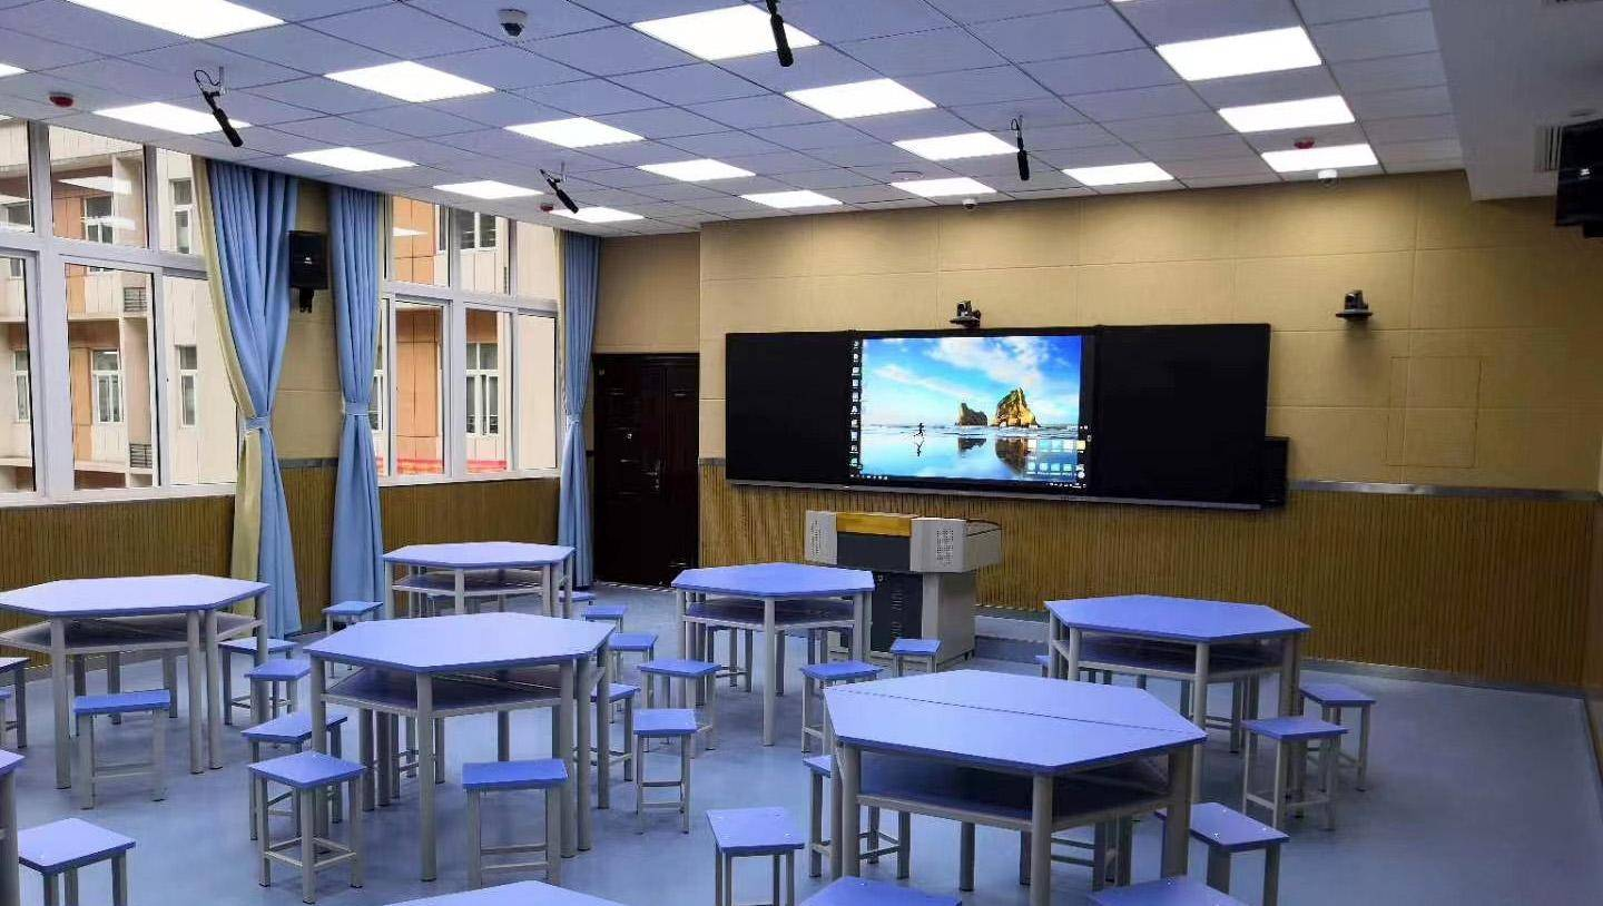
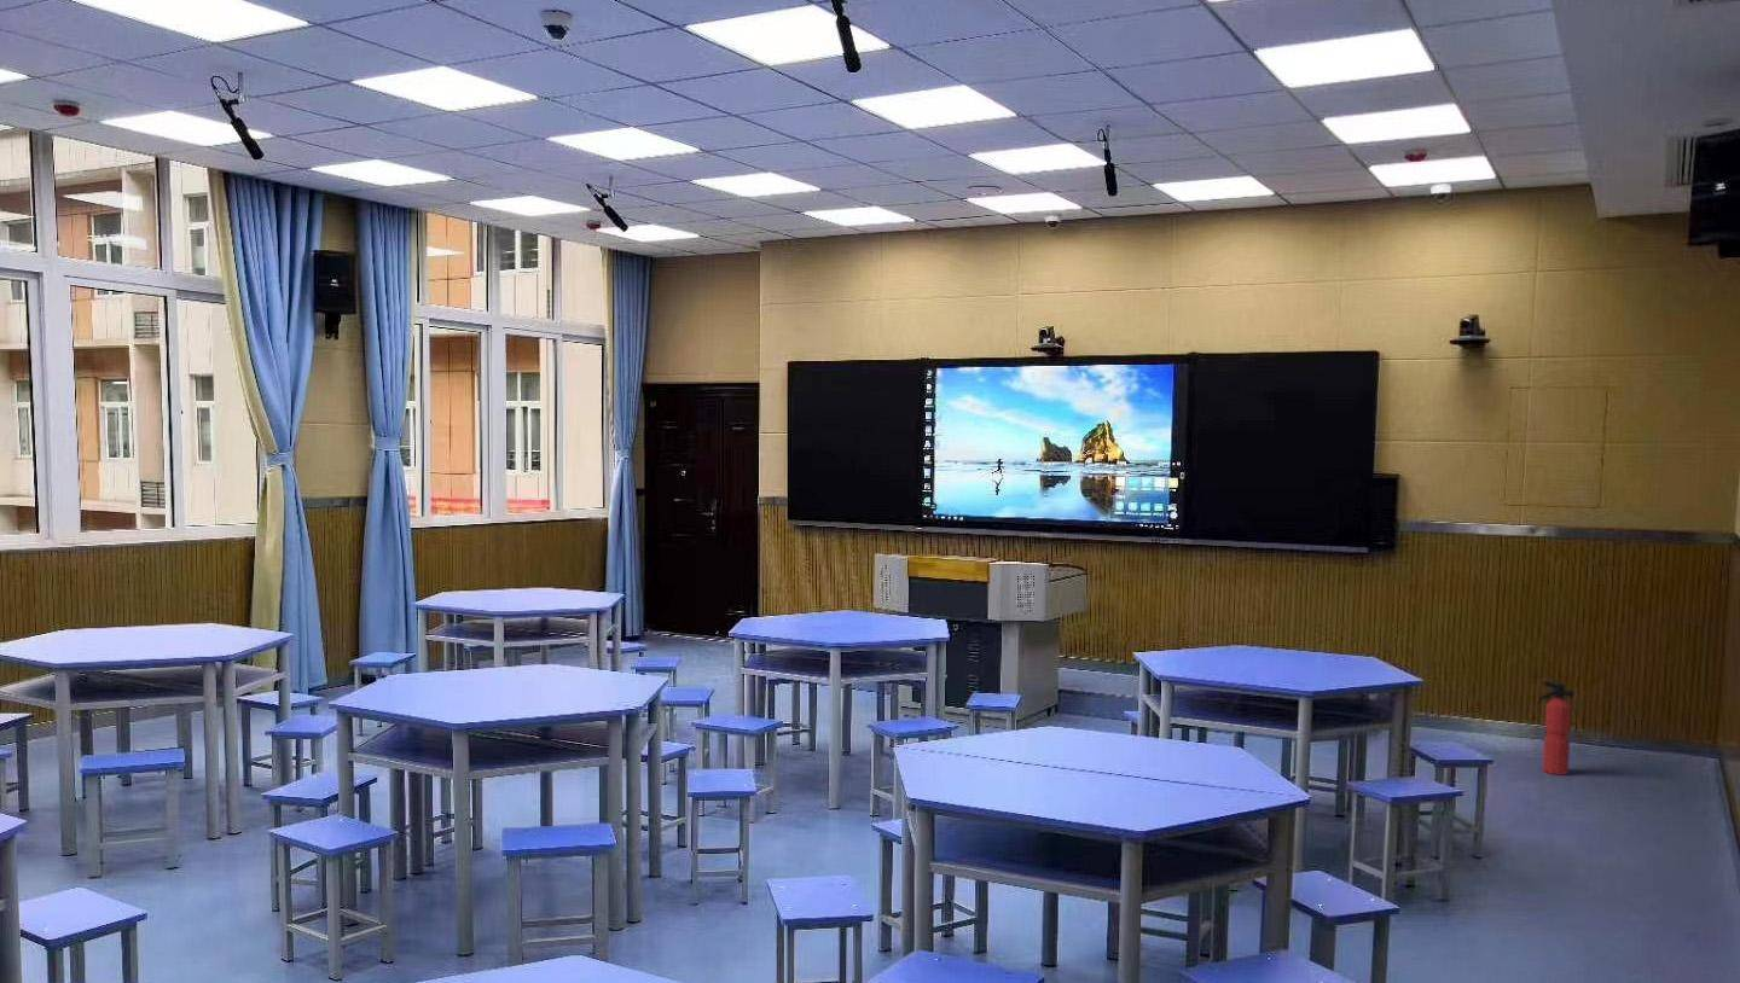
+ fire extinguisher [1538,680,1576,776]
